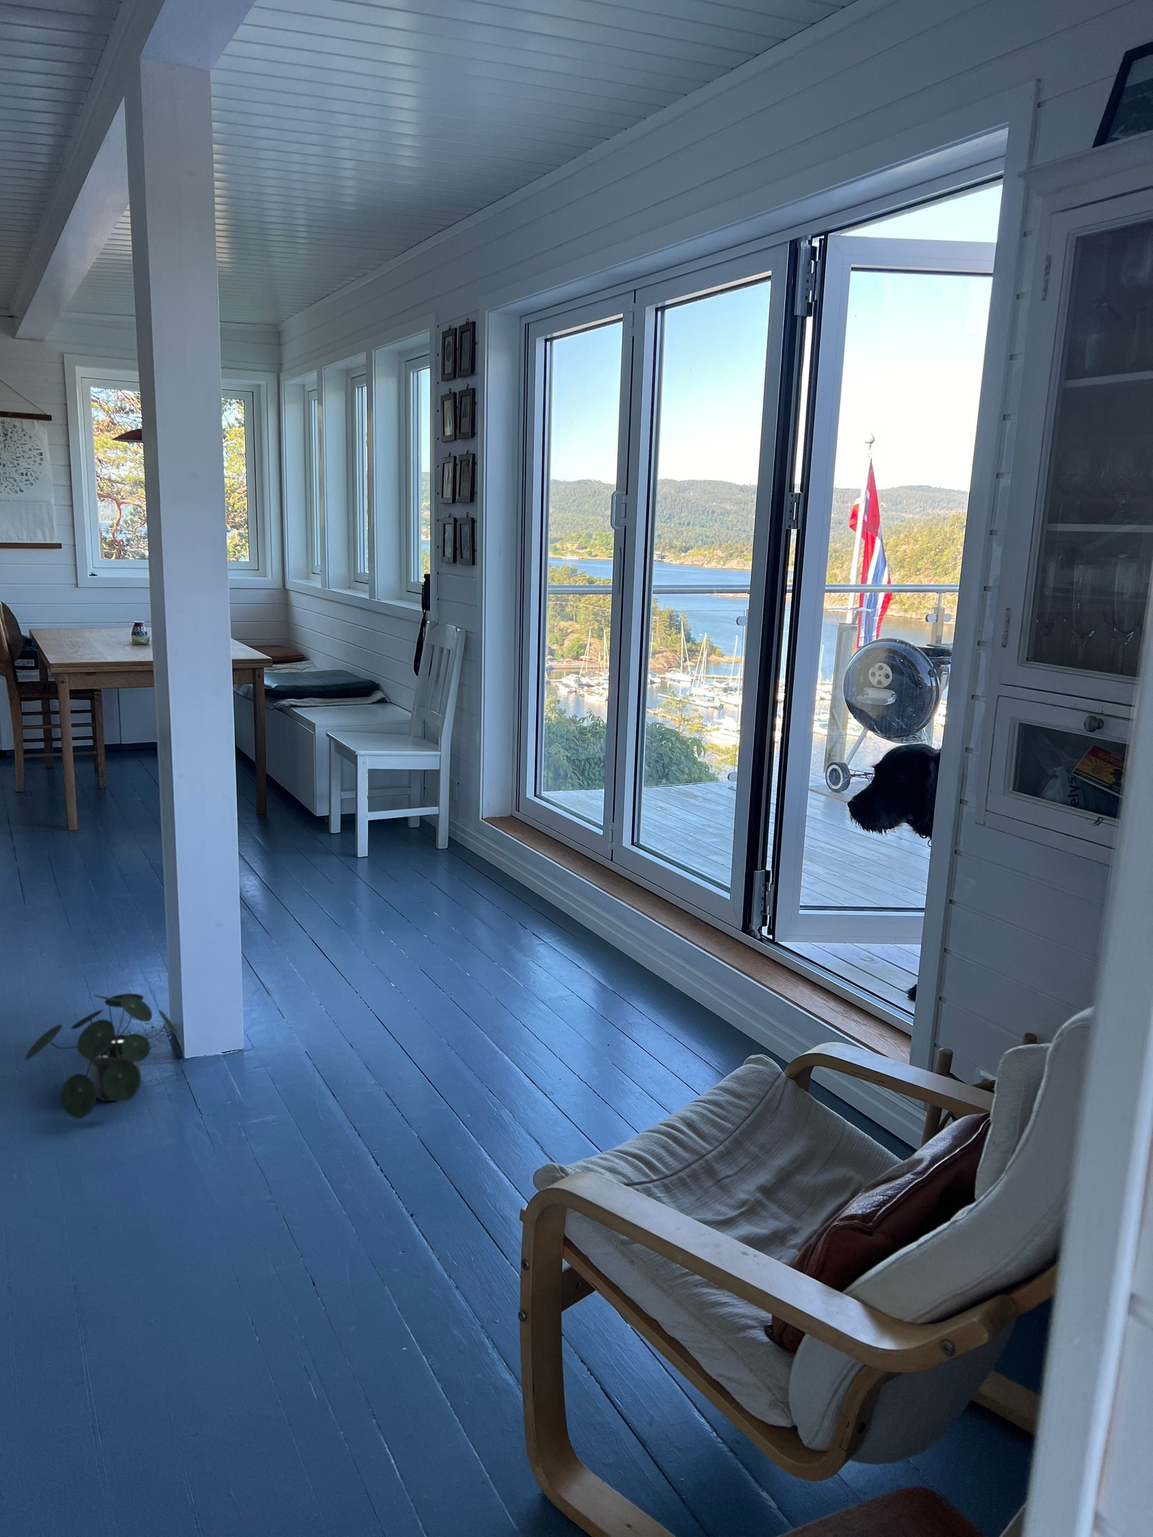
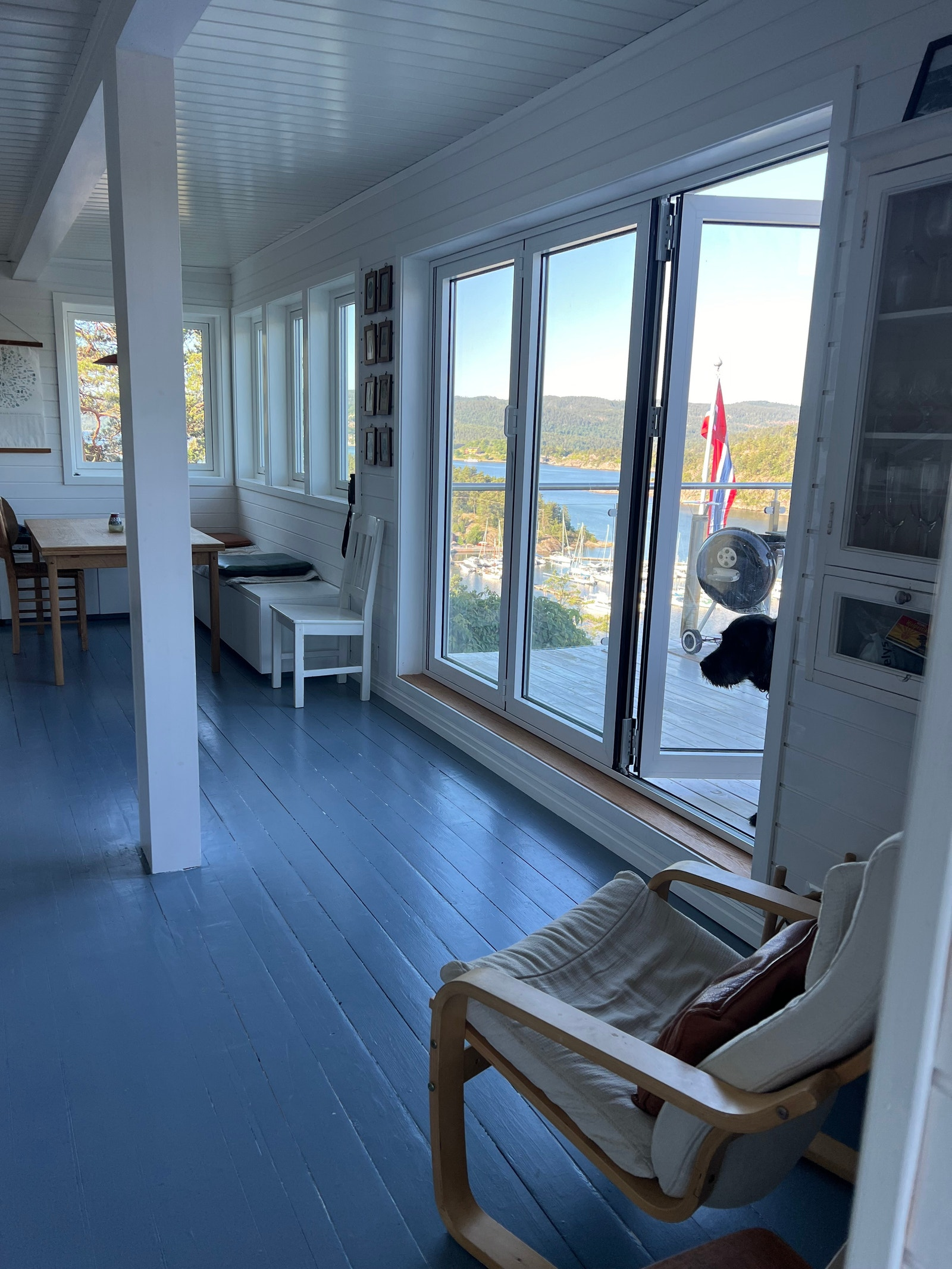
- potted plant [24,993,180,1120]
